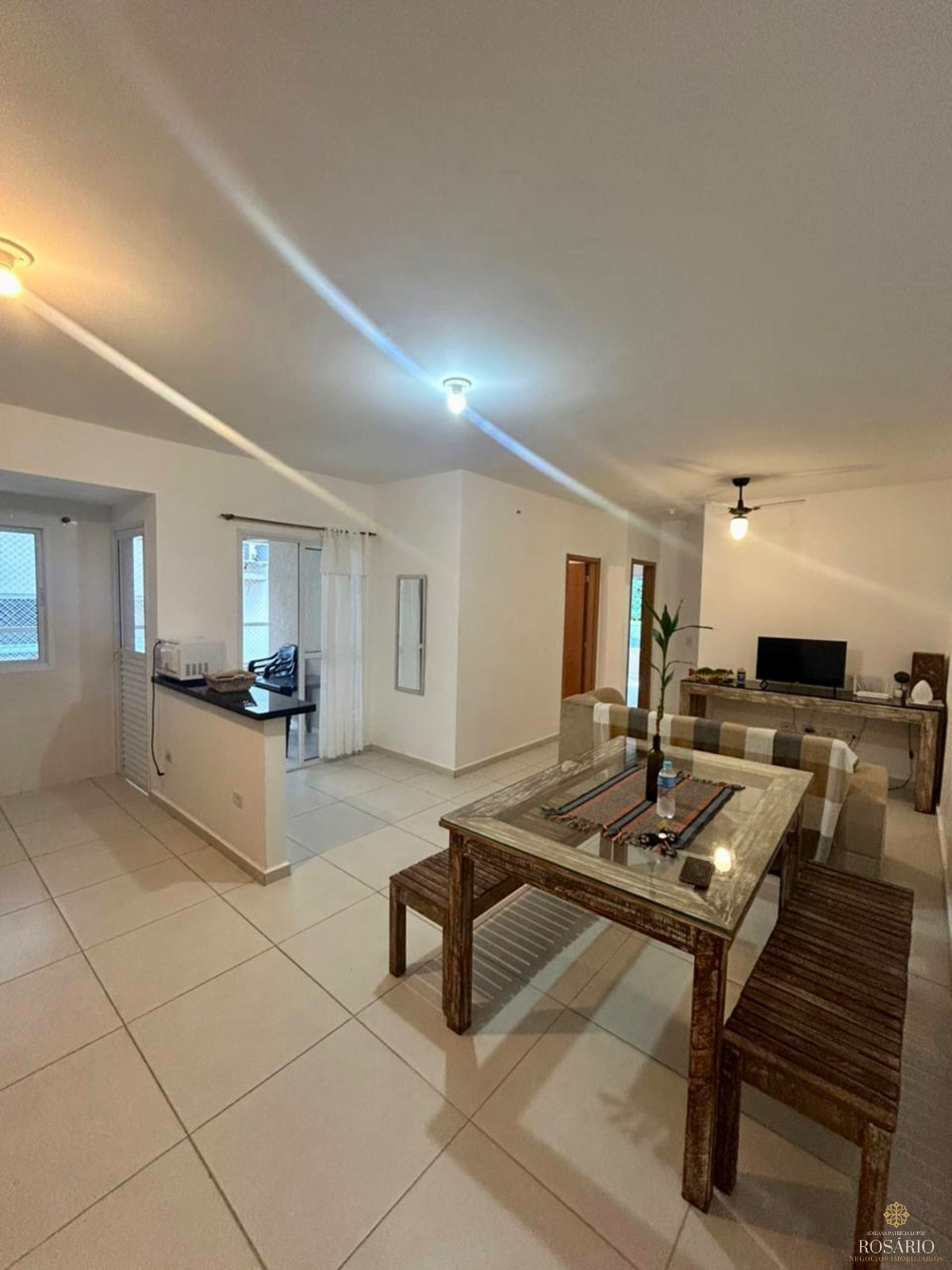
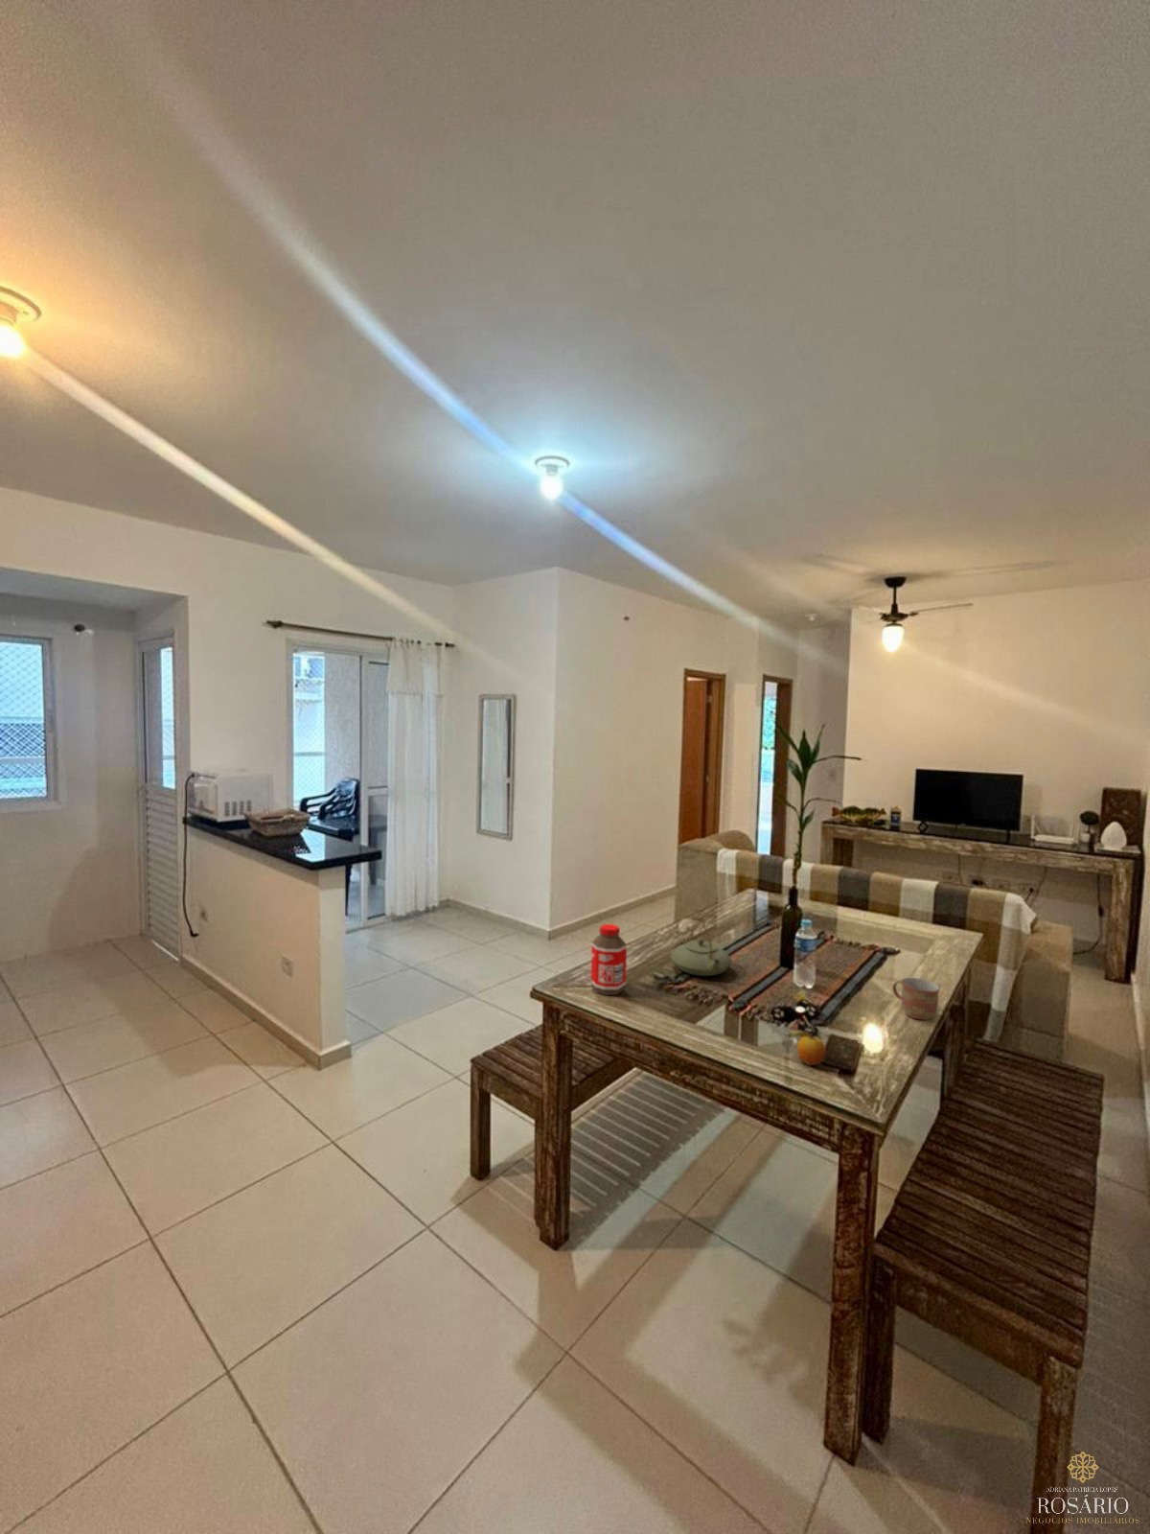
+ fruit [785,1027,827,1067]
+ bottle [589,923,628,996]
+ mug [891,977,941,1021]
+ teapot [669,920,733,977]
